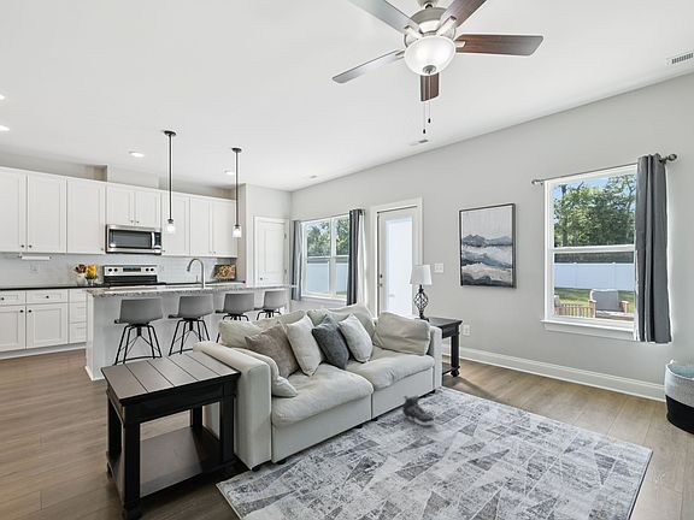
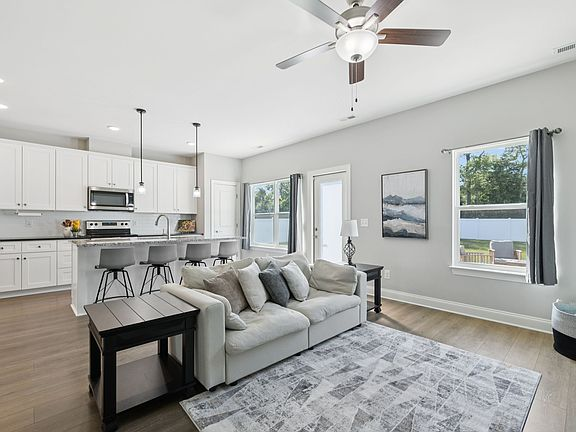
- sneaker [401,395,436,426]
